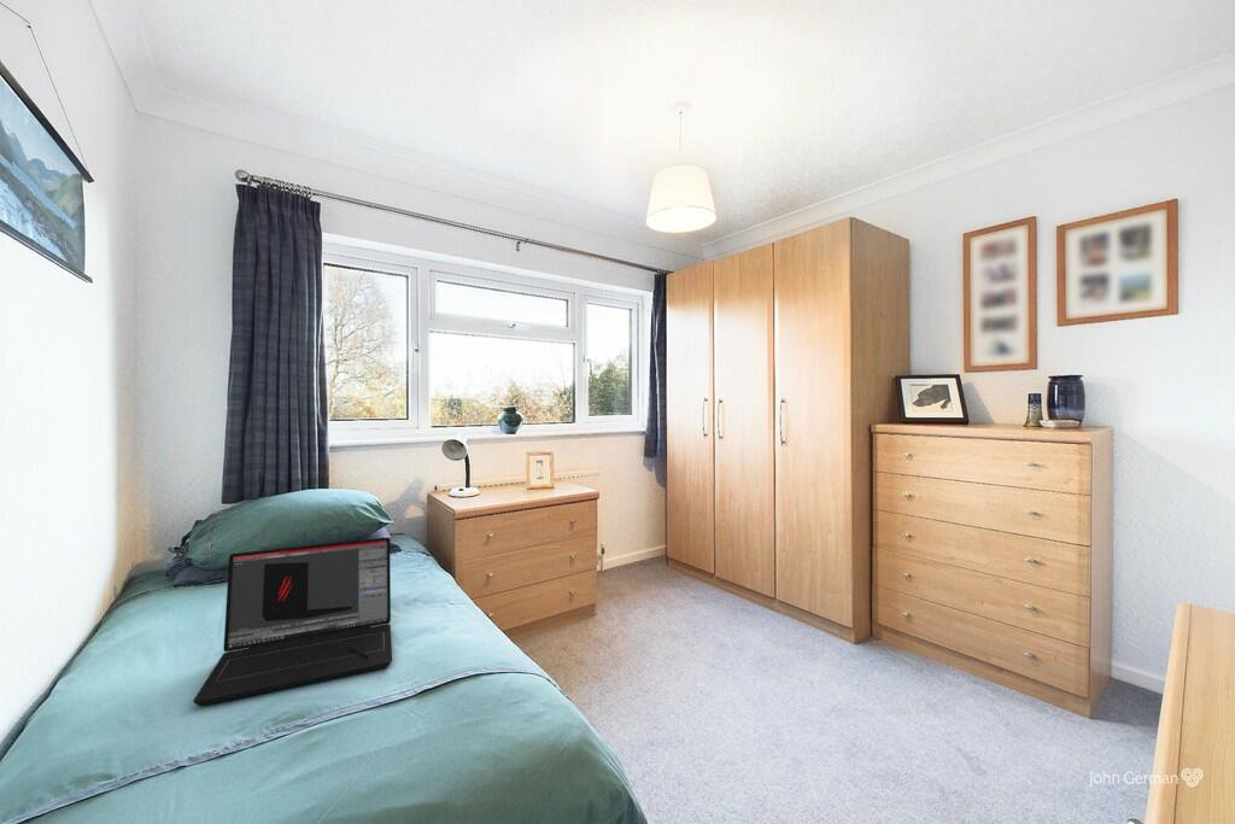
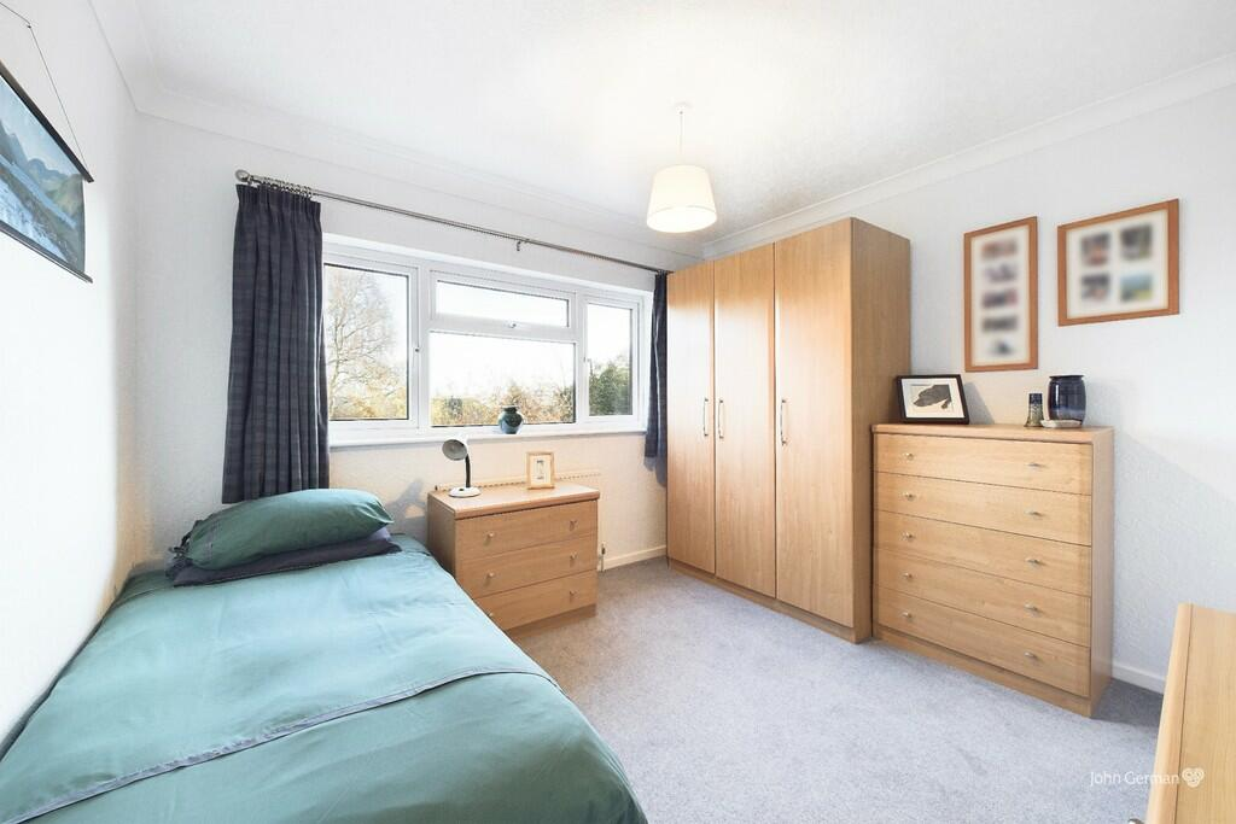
- laptop [192,537,393,707]
